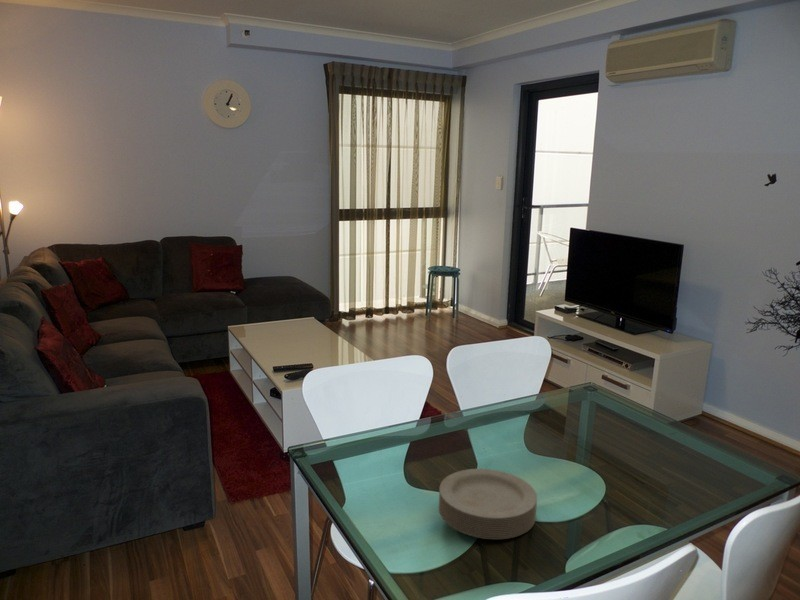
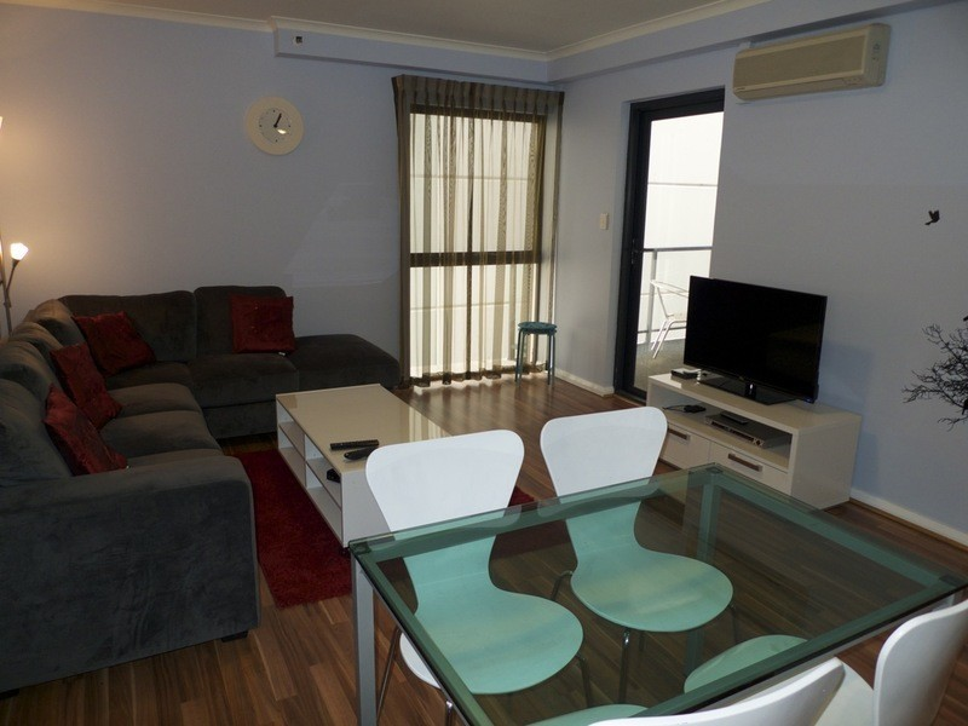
- plate [438,468,538,540]
